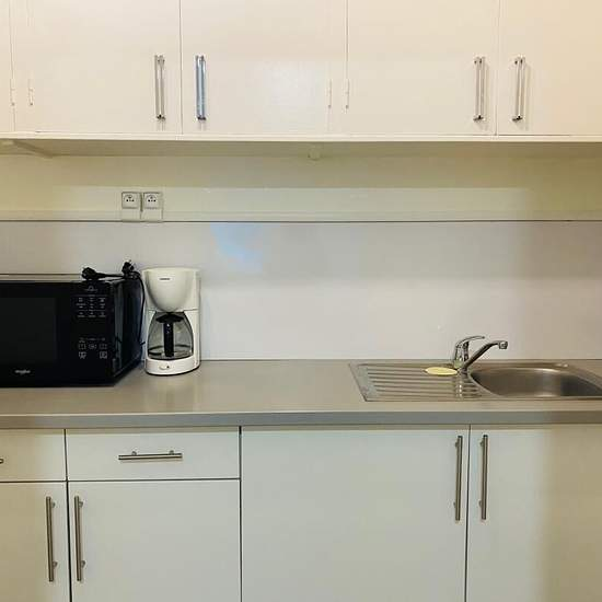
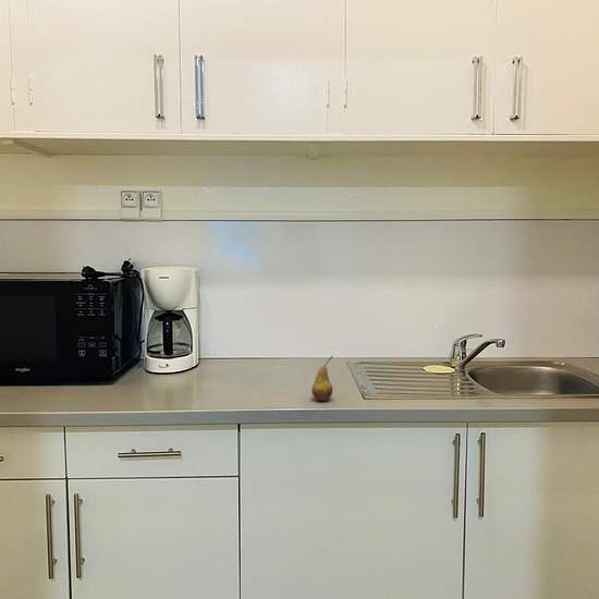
+ fruit [310,355,333,402]
